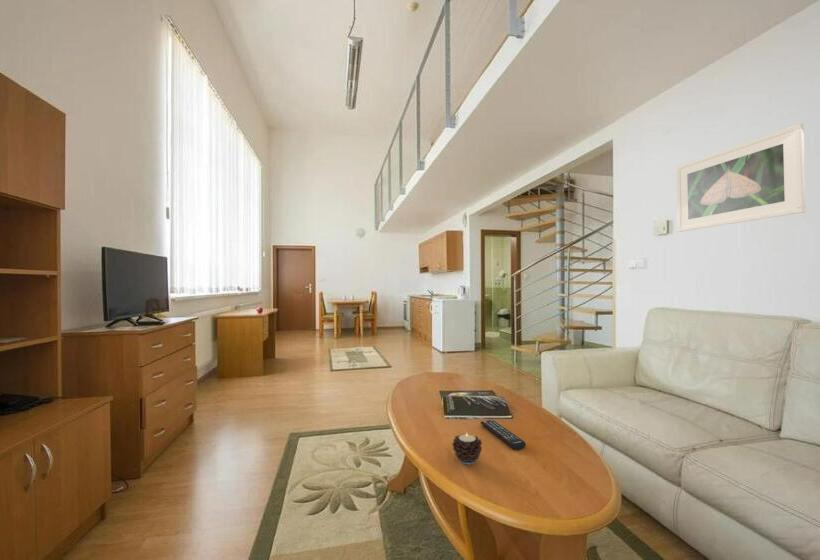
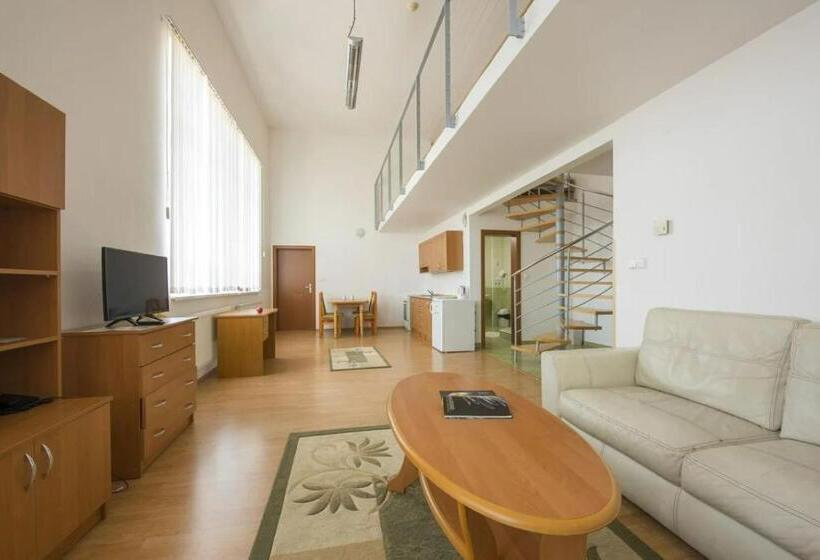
- candle [451,433,483,466]
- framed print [675,123,807,233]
- remote control [480,419,527,451]
